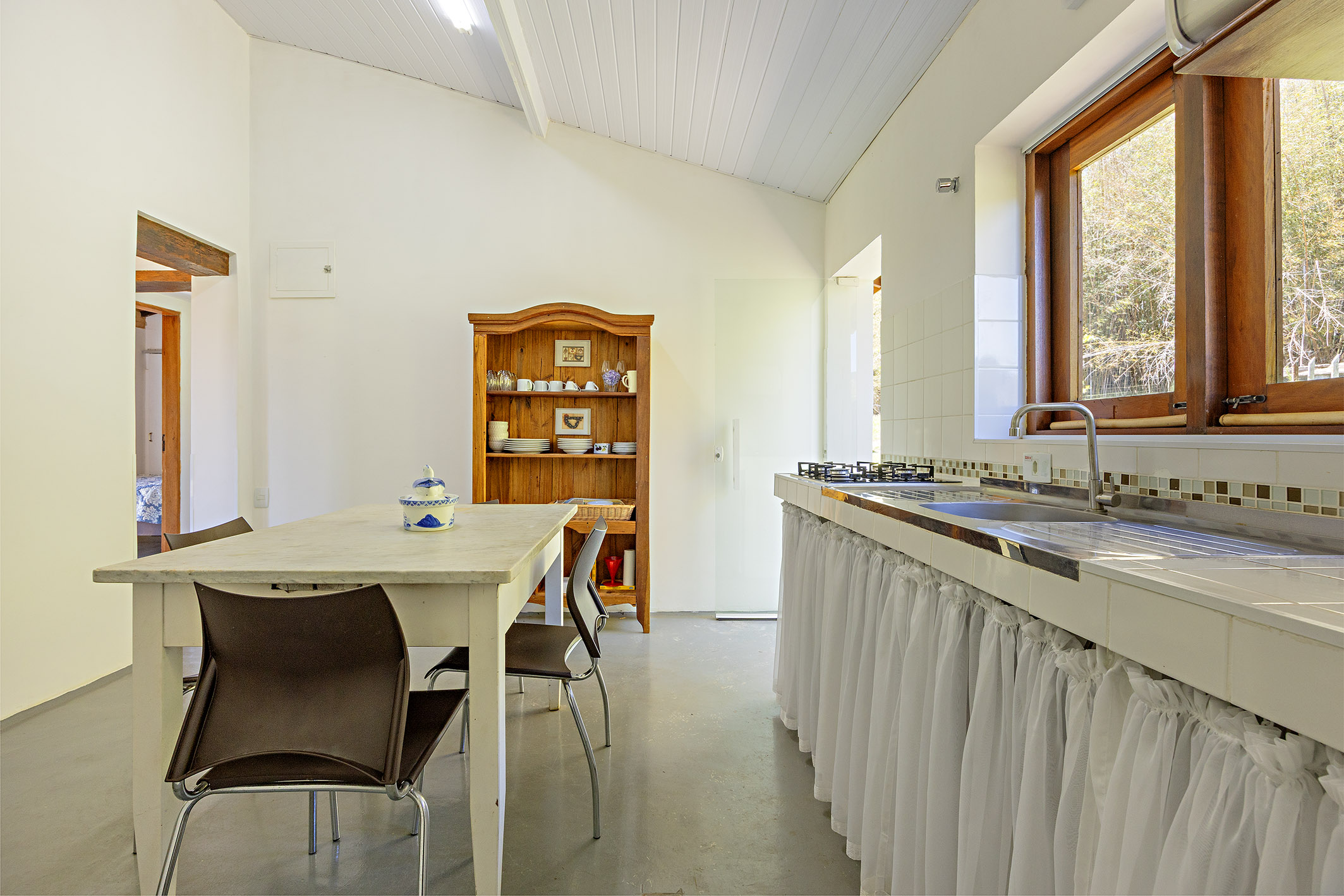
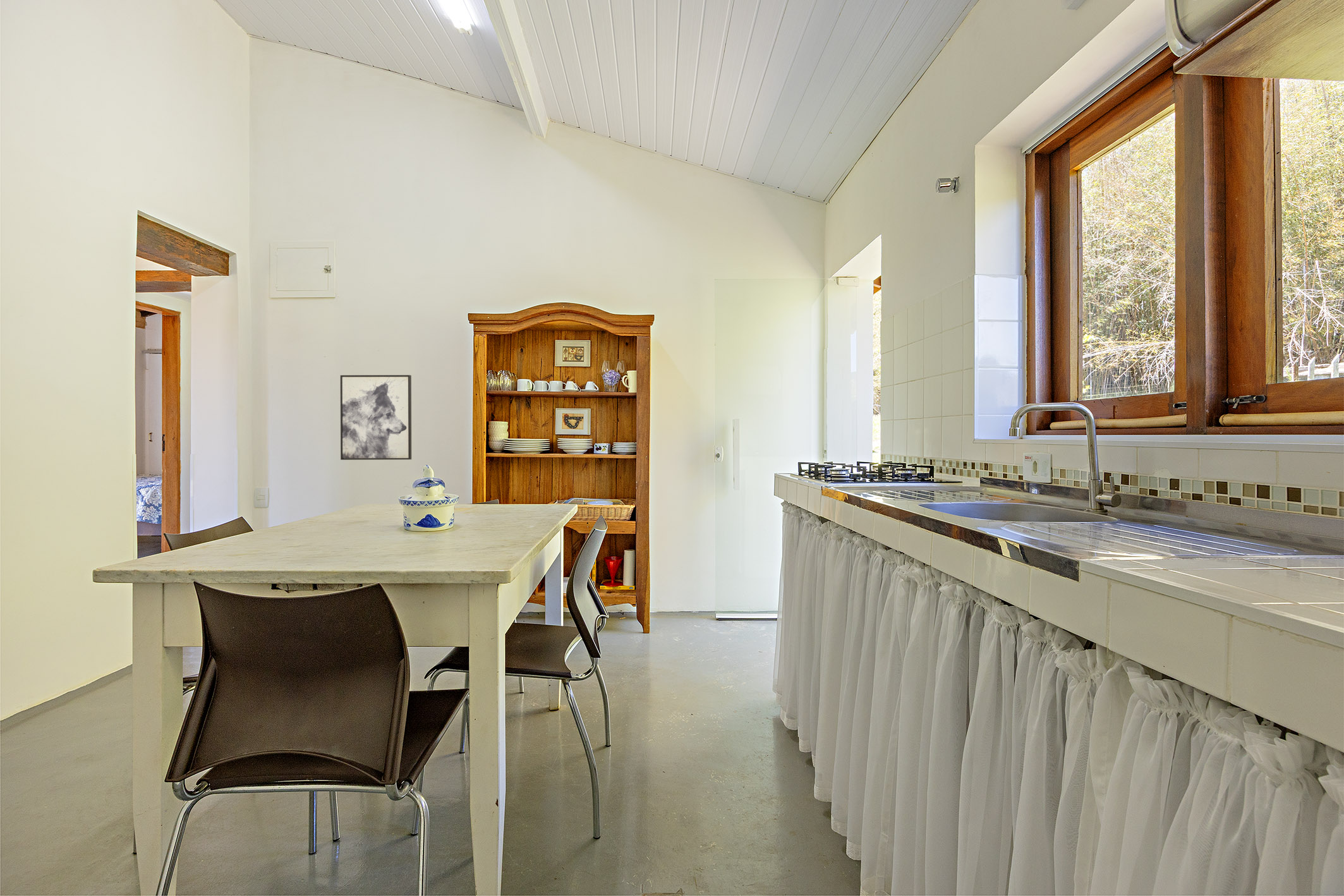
+ wall art [340,375,412,461]
